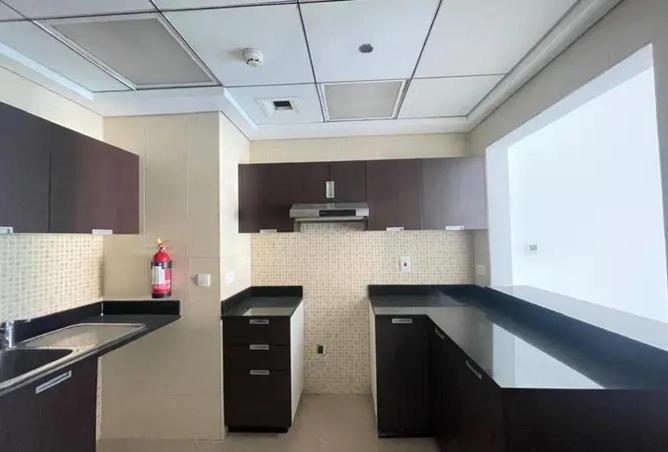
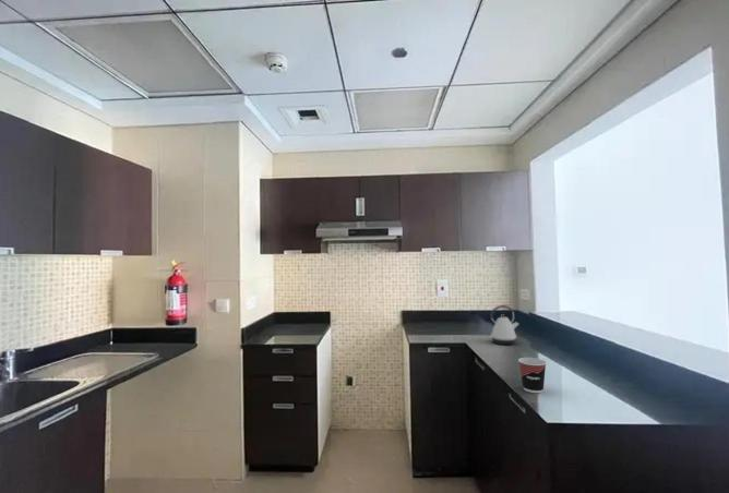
+ cup [517,357,548,394]
+ kettle [488,304,519,346]
